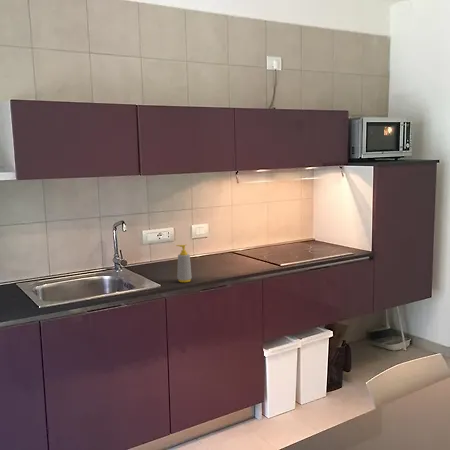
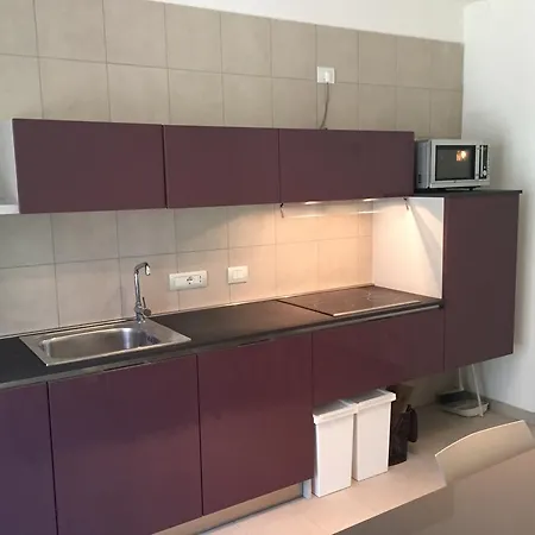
- soap bottle [175,244,193,283]
